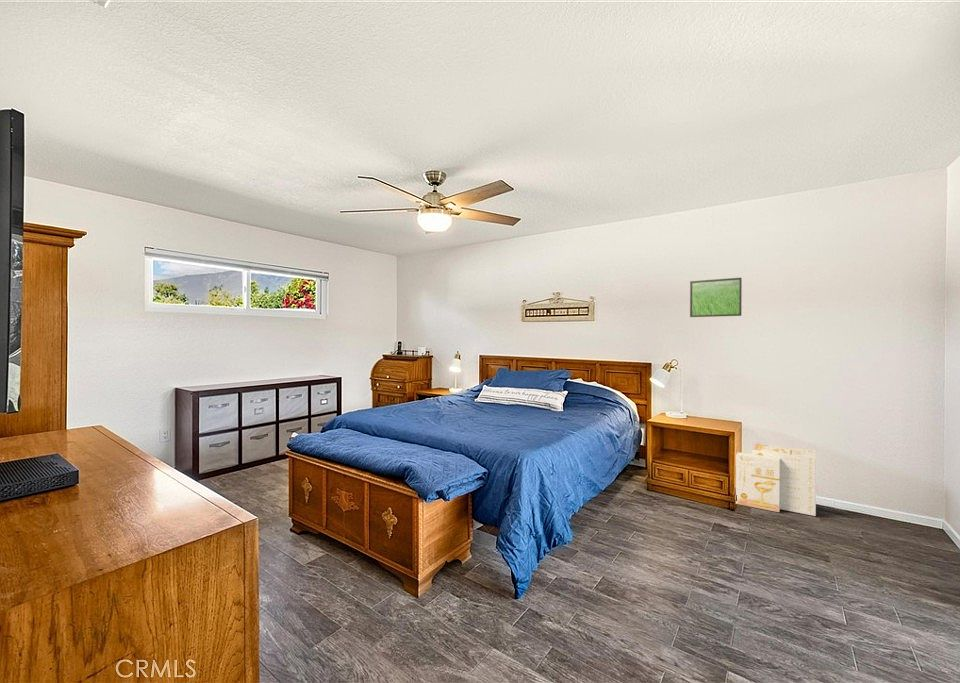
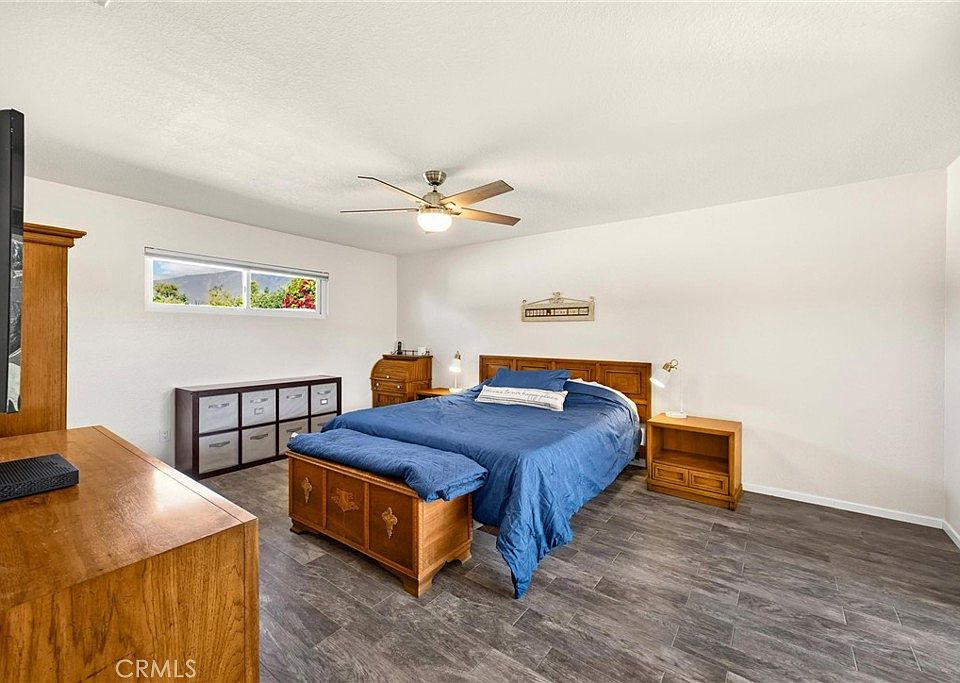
- product box [735,442,817,517]
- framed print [689,277,743,318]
